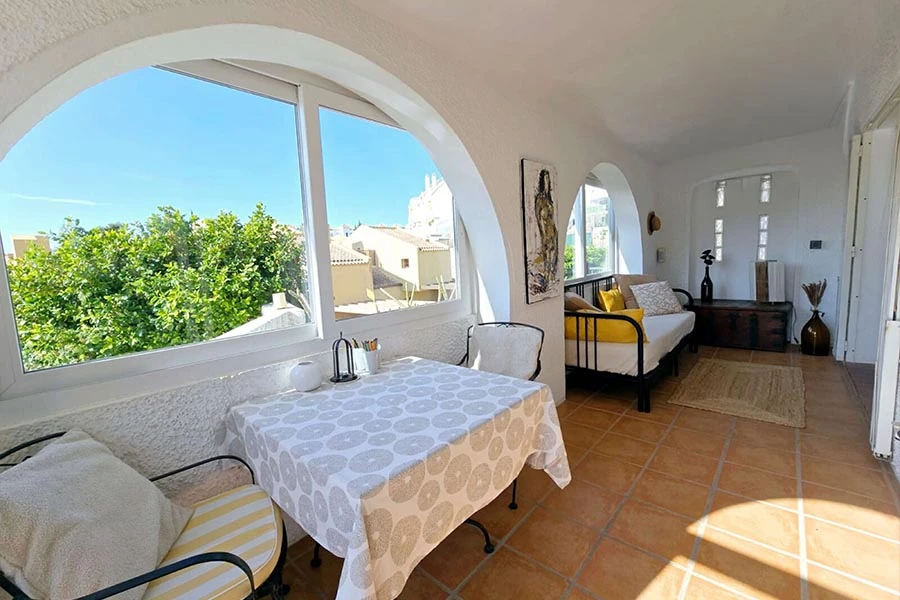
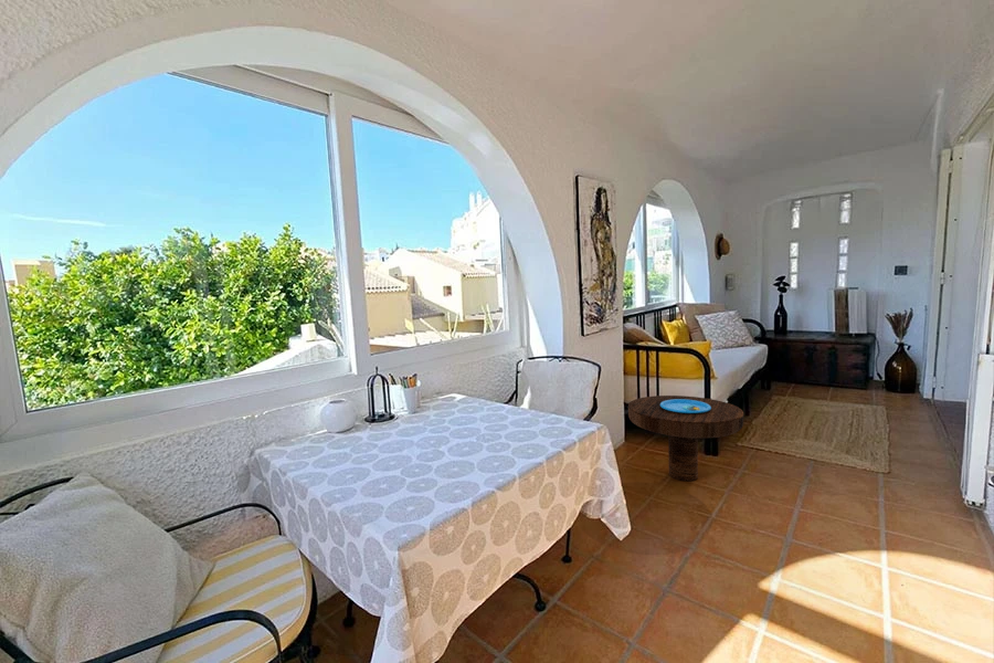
+ side table [627,394,744,482]
